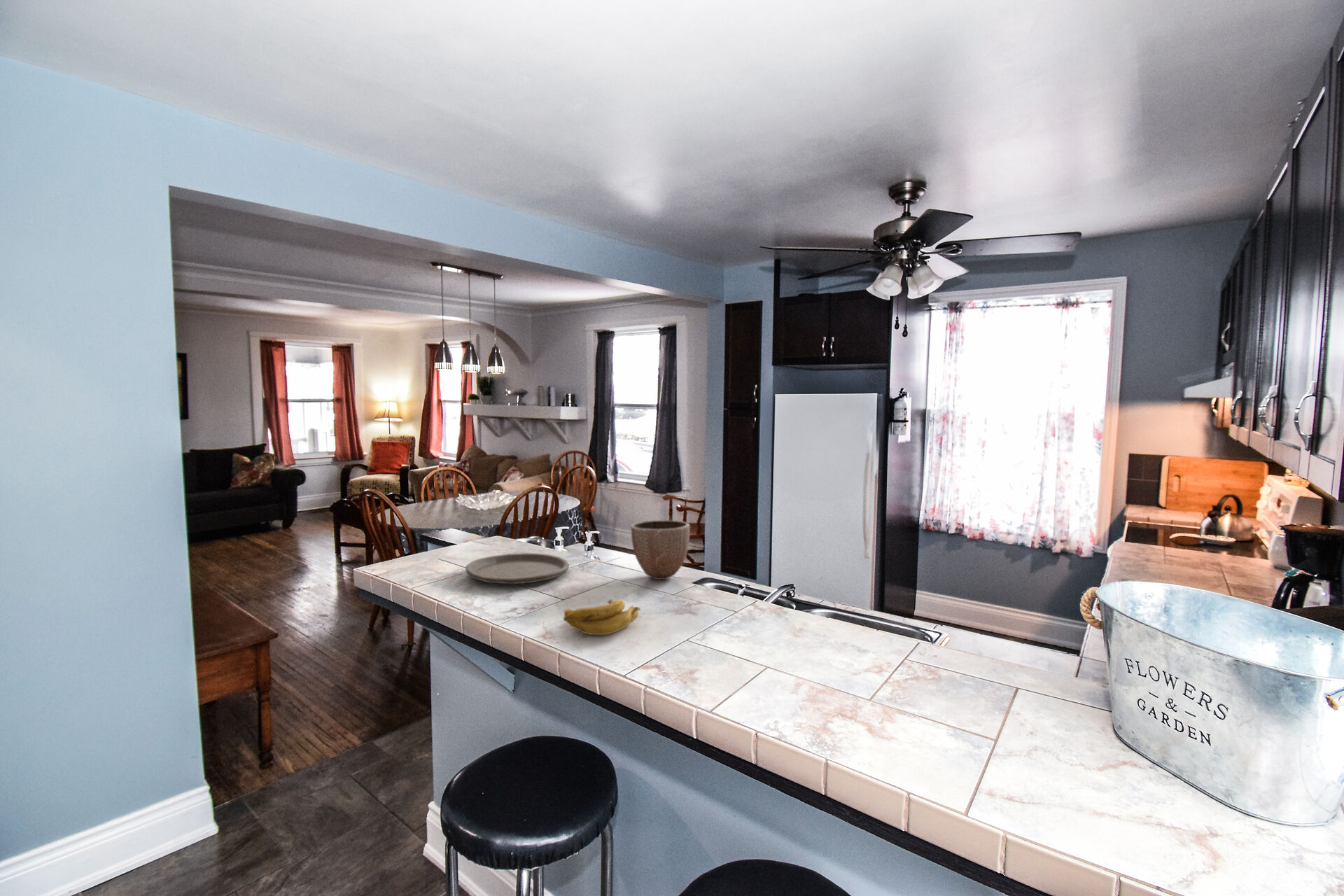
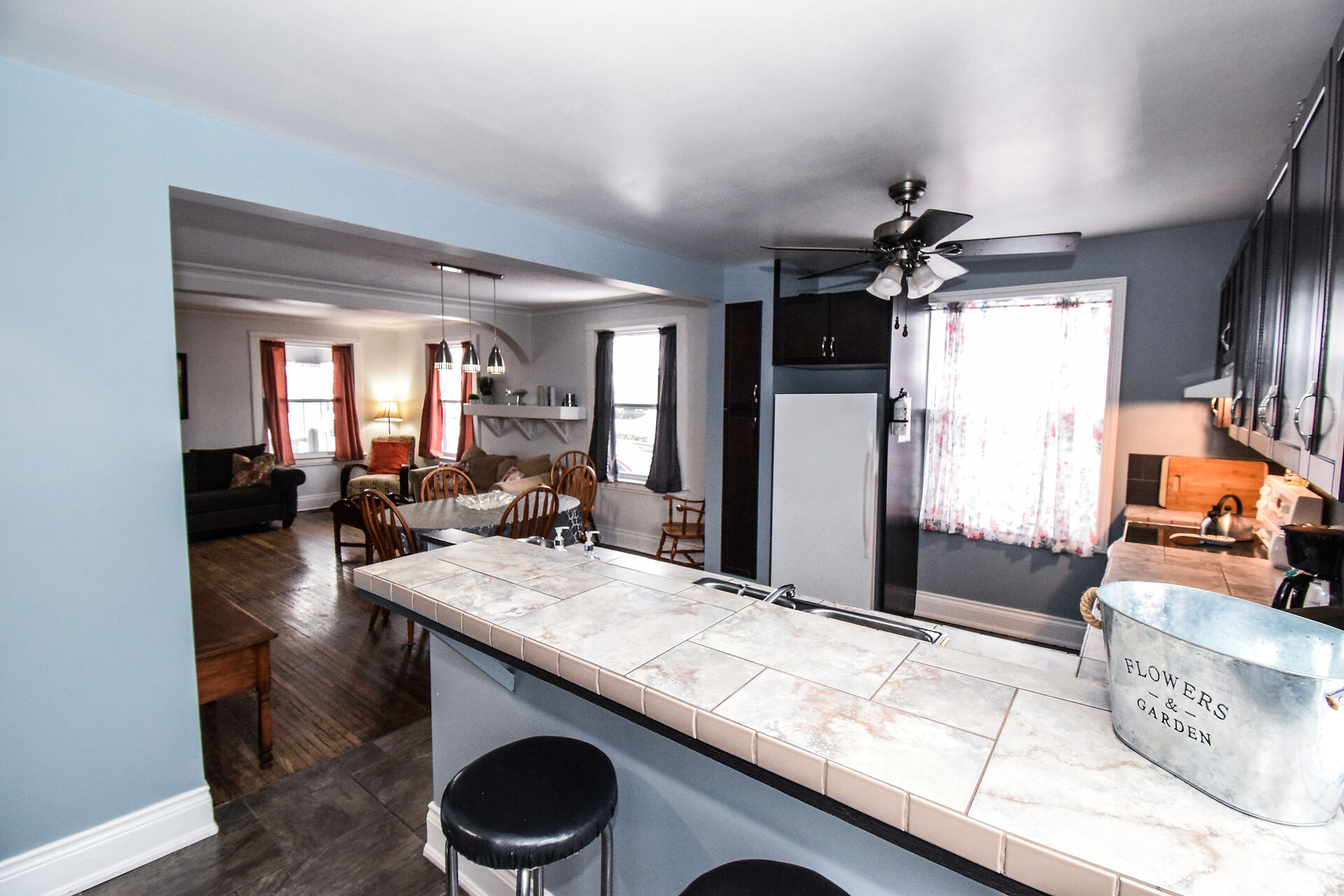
- decorative bowl [631,519,691,580]
- banana [563,599,641,636]
- plate [465,552,570,585]
